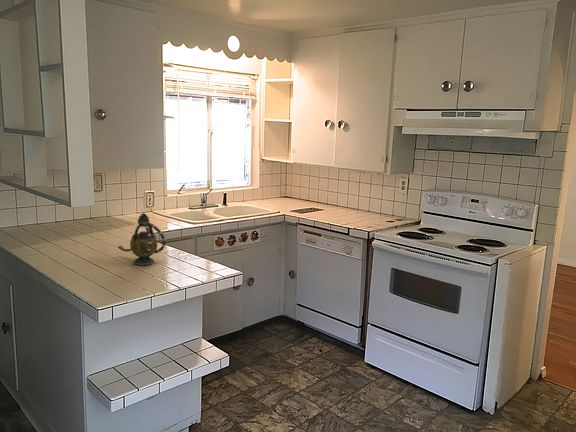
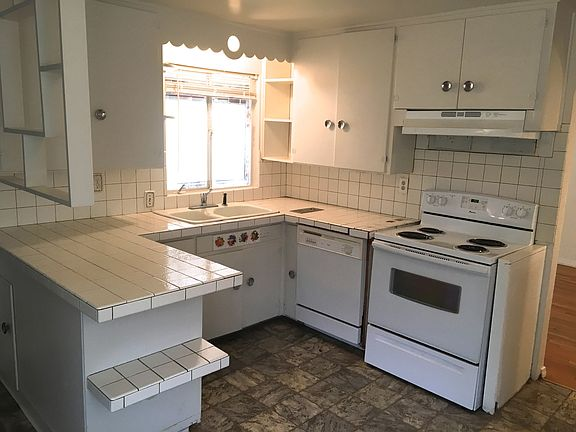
- teapot [117,212,167,266]
